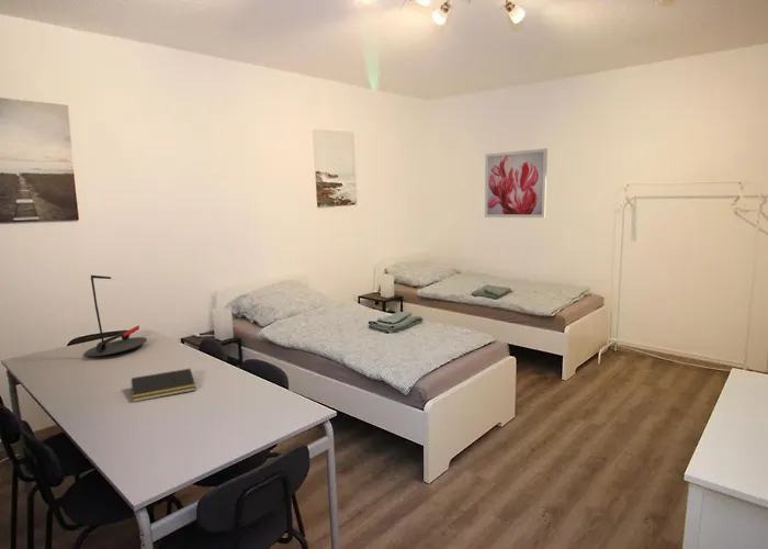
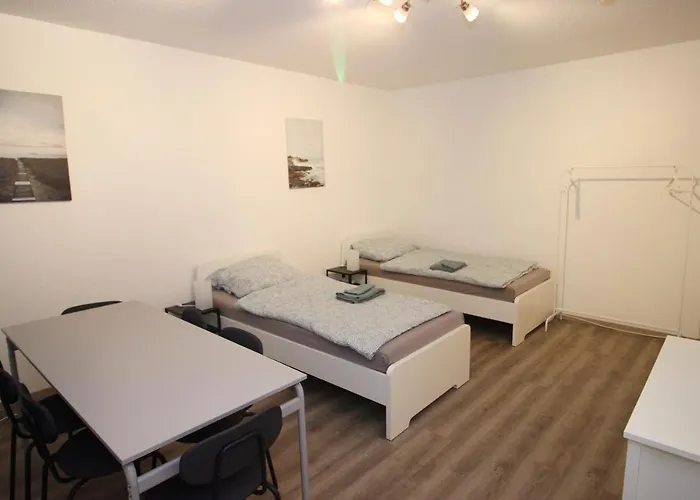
- desk lamp [83,274,148,358]
- wall art [484,147,549,219]
- notepad [129,368,196,403]
